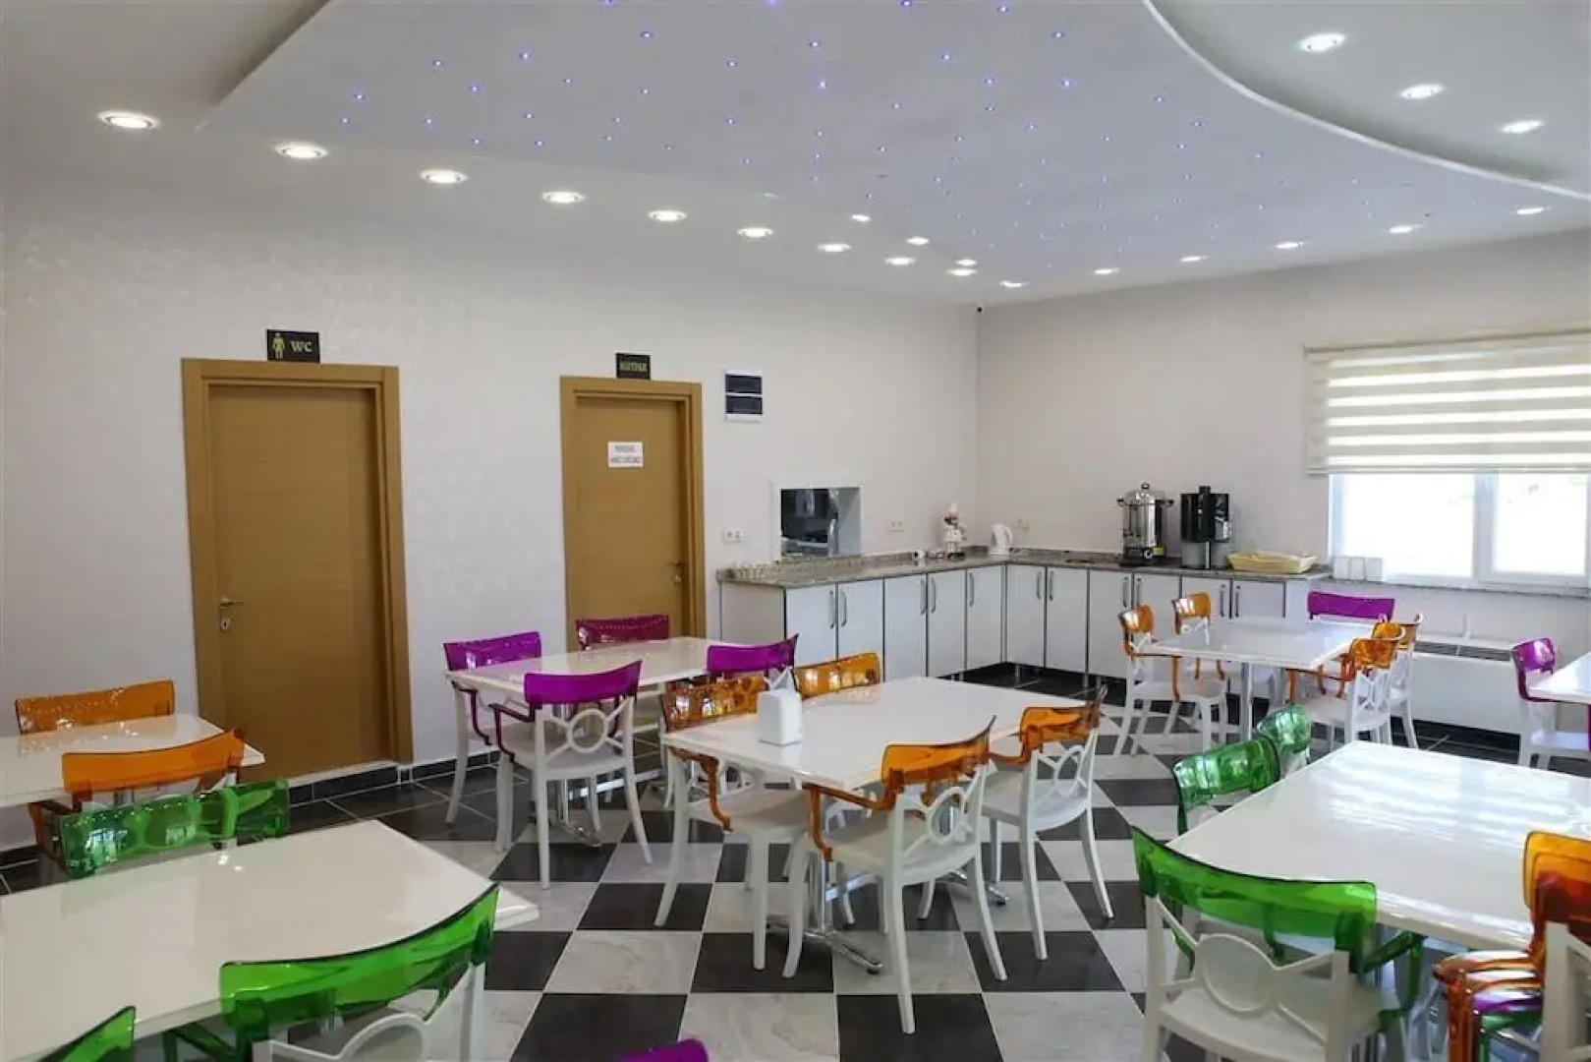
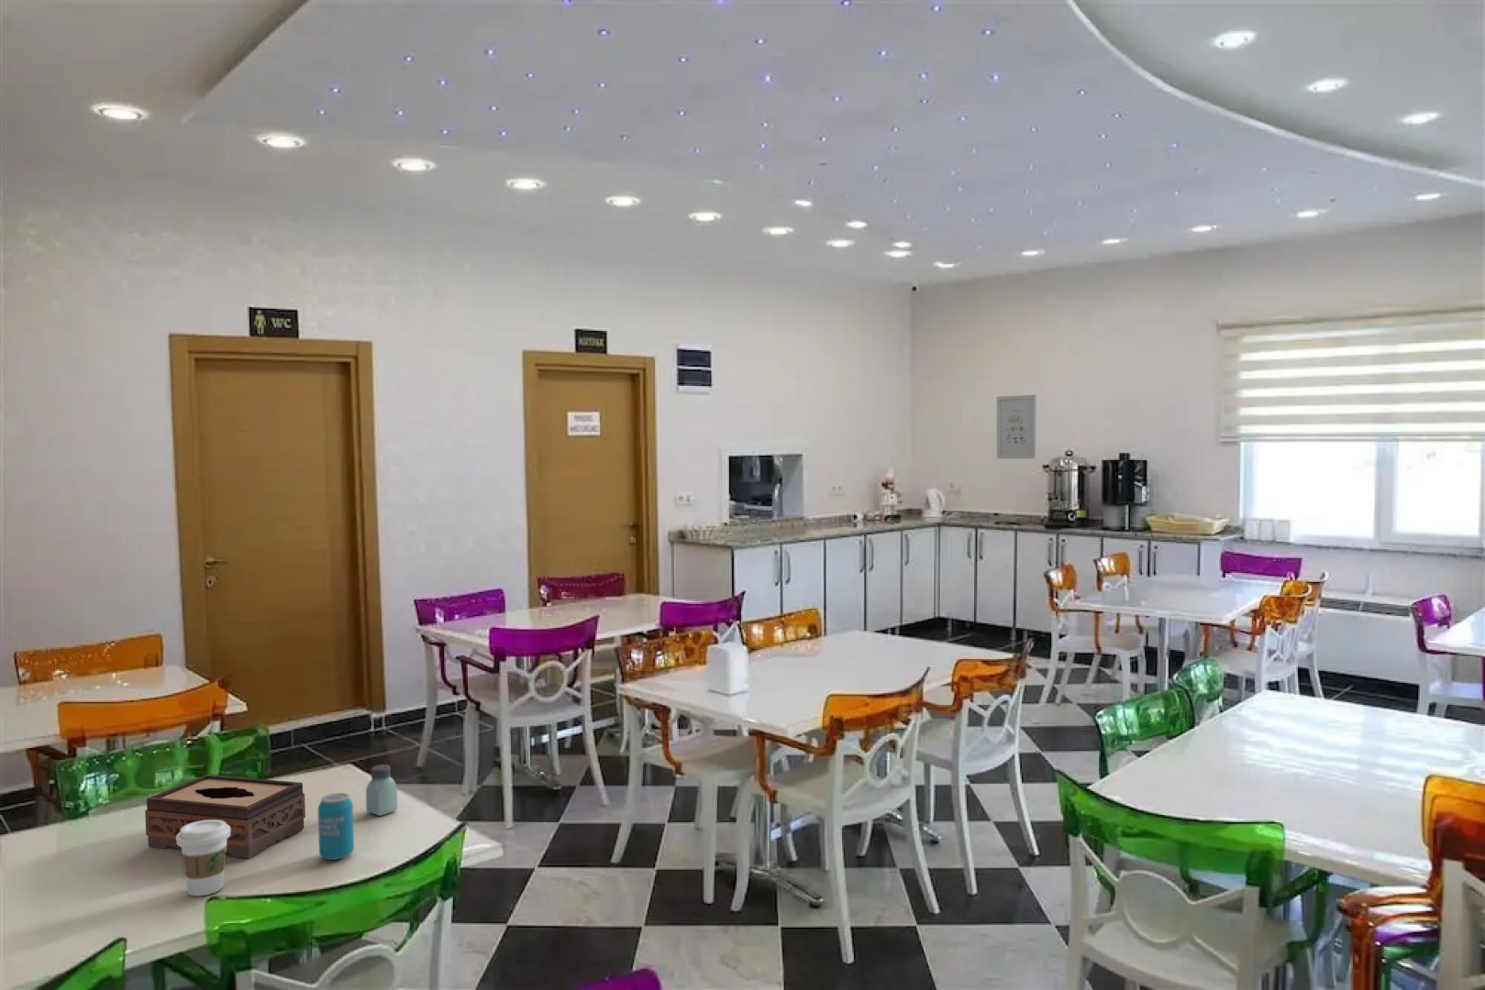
+ tissue box [144,773,306,859]
+ wall art [996,394,1037,460]
+ coffee cup [176,821,230,896]
+ beverage can [317,792,355,861]
+ saltshaker [365,763,398,817]
